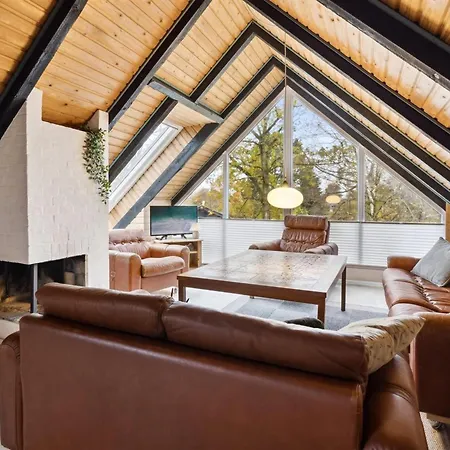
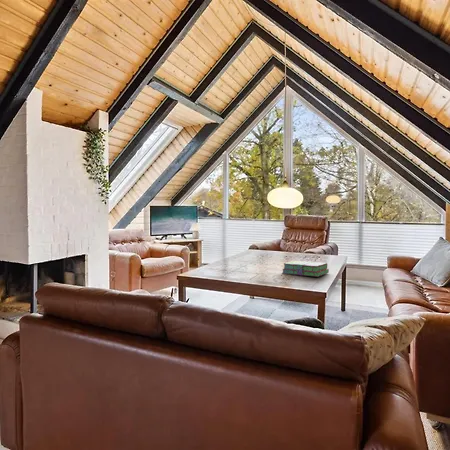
+ stack of books [282,260,330,278]
